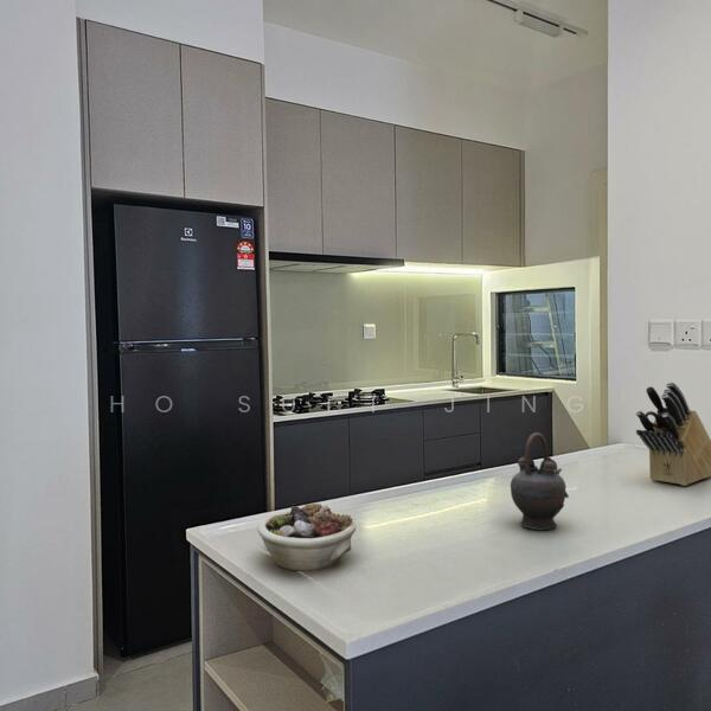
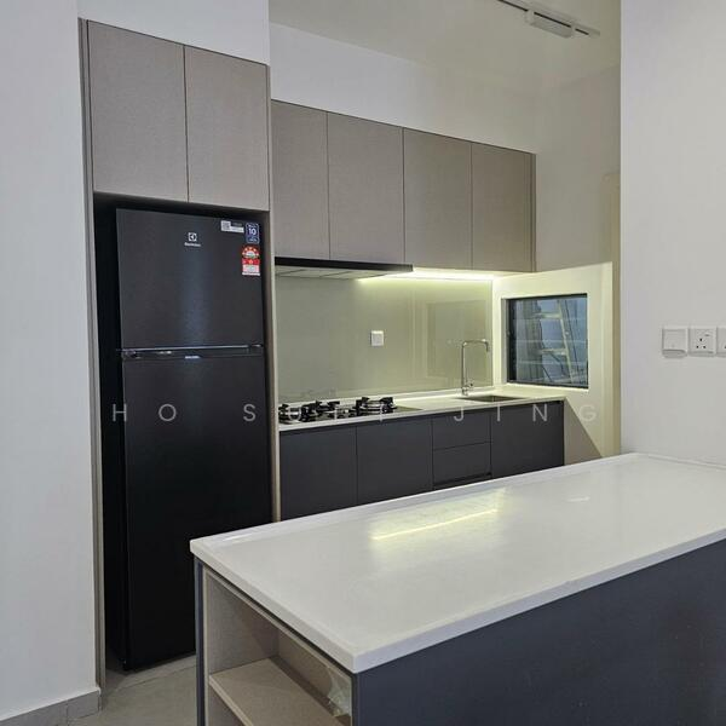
- teapot [510,431,570,531]
- knife block [635,382,711,487]
- succulent planter [256,501,357,571]
